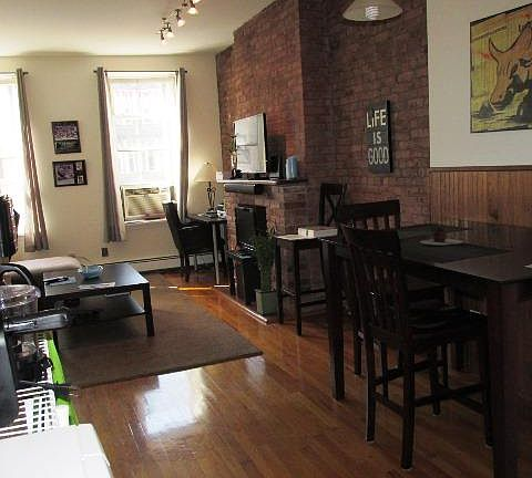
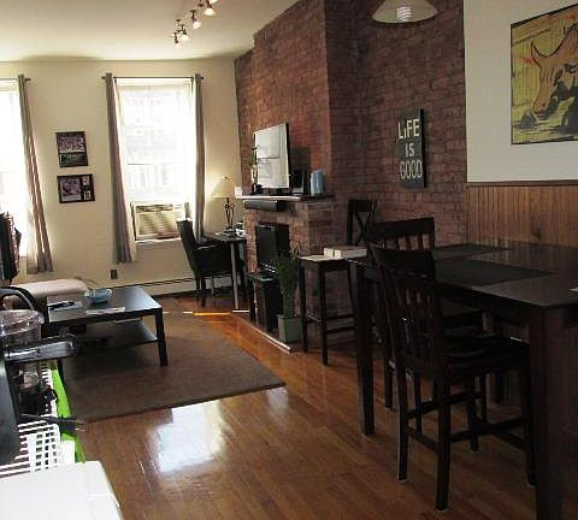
- teapot [419,222,464,246]
